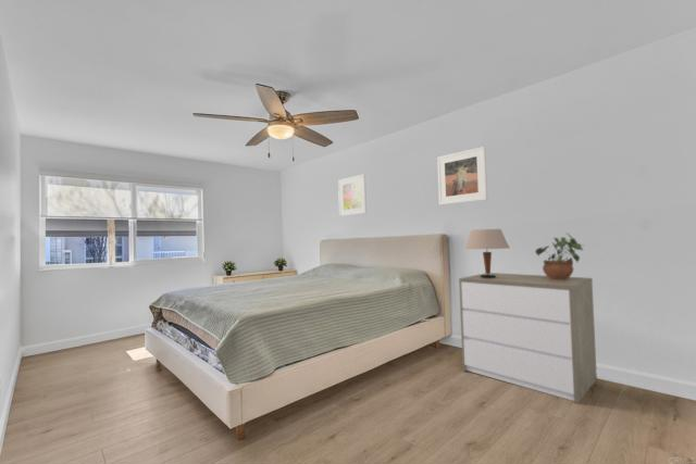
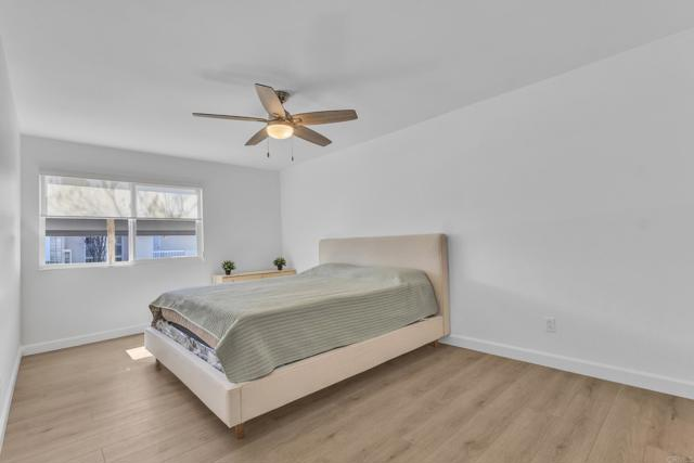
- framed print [436,146,488,206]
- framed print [337,173,368,217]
- dresser [458,272,598,404]
- table lamp [463,228,511,278]
- potted plant [534,233,586,280]
